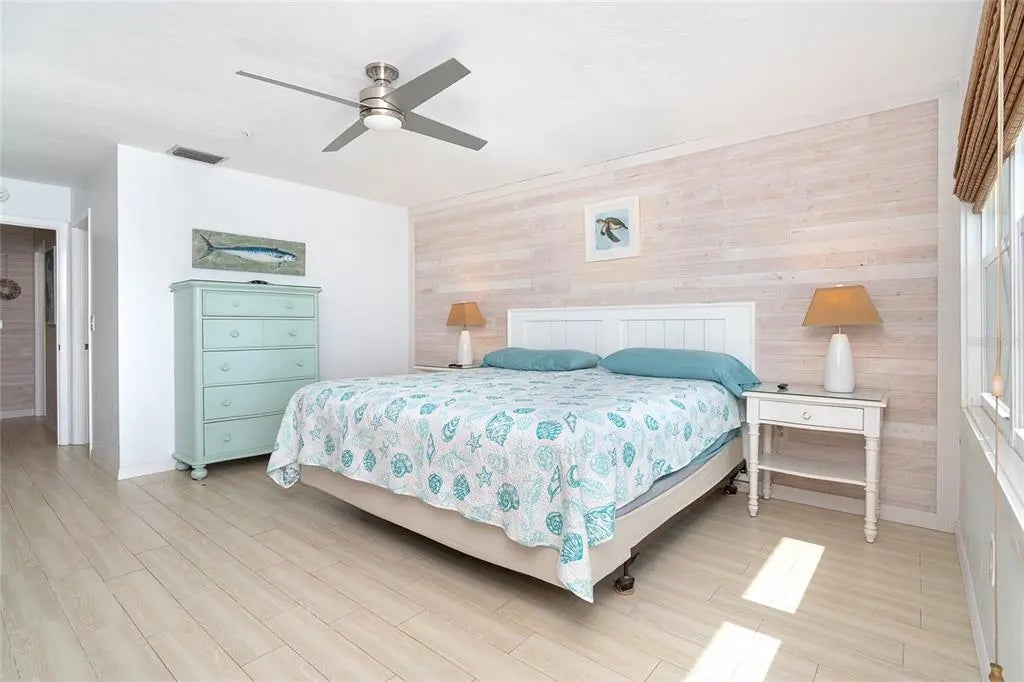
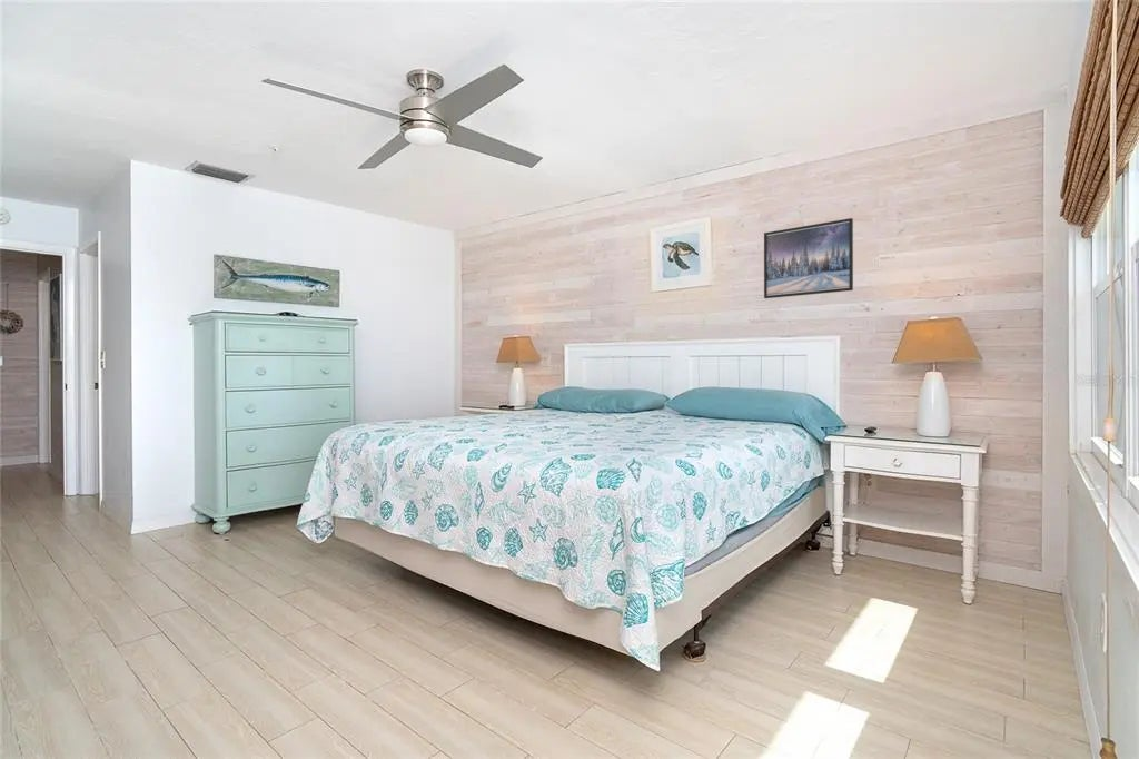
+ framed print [763,217,854,299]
